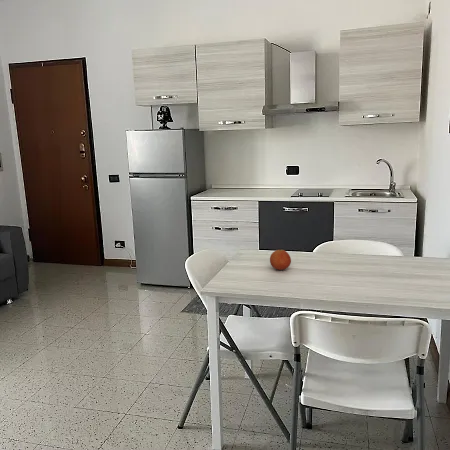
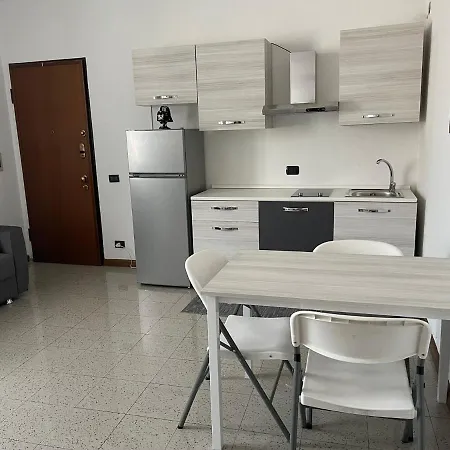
- fruit [269,249,292,271]
